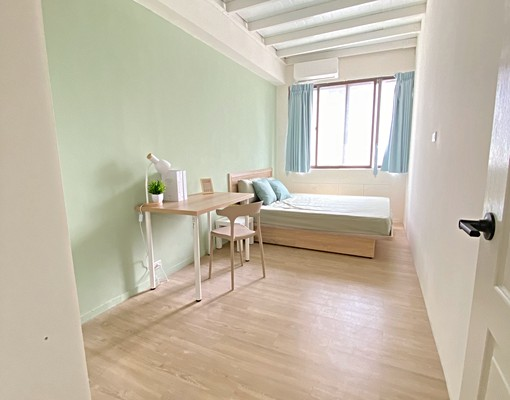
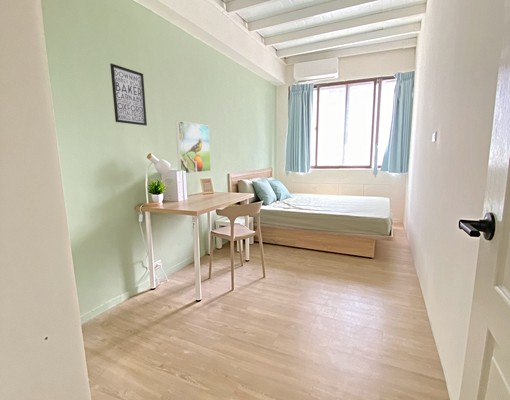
+ wall art [109,63,148,127]
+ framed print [175,120,212,174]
